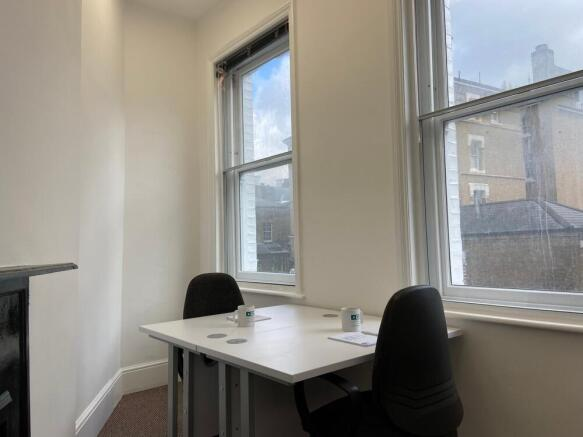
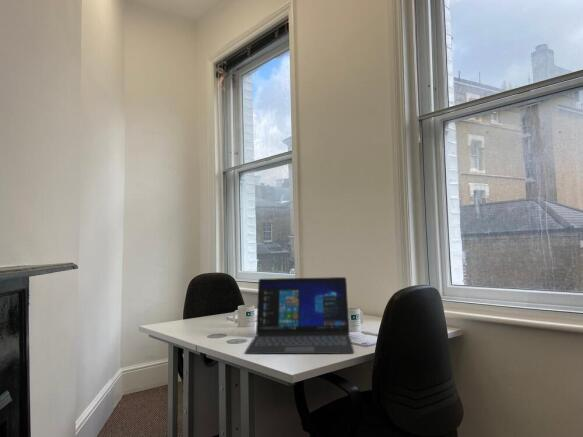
+ laptop [244,276,355,355]
